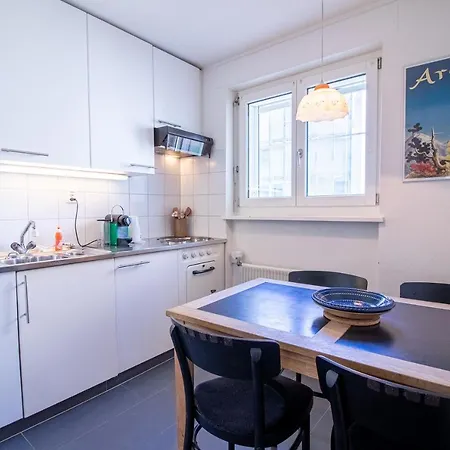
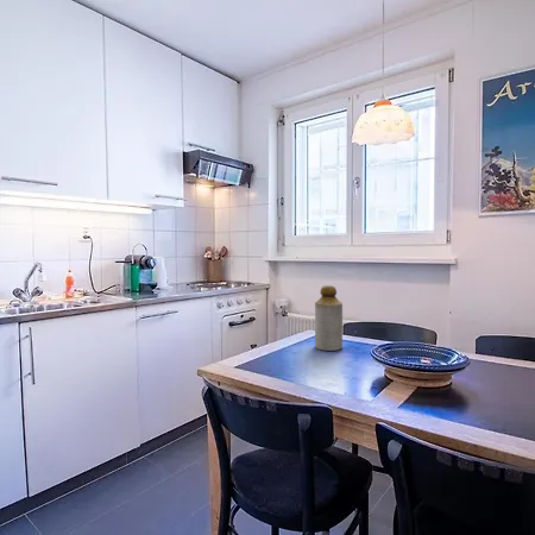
+ bottle [314,284,344,352]
